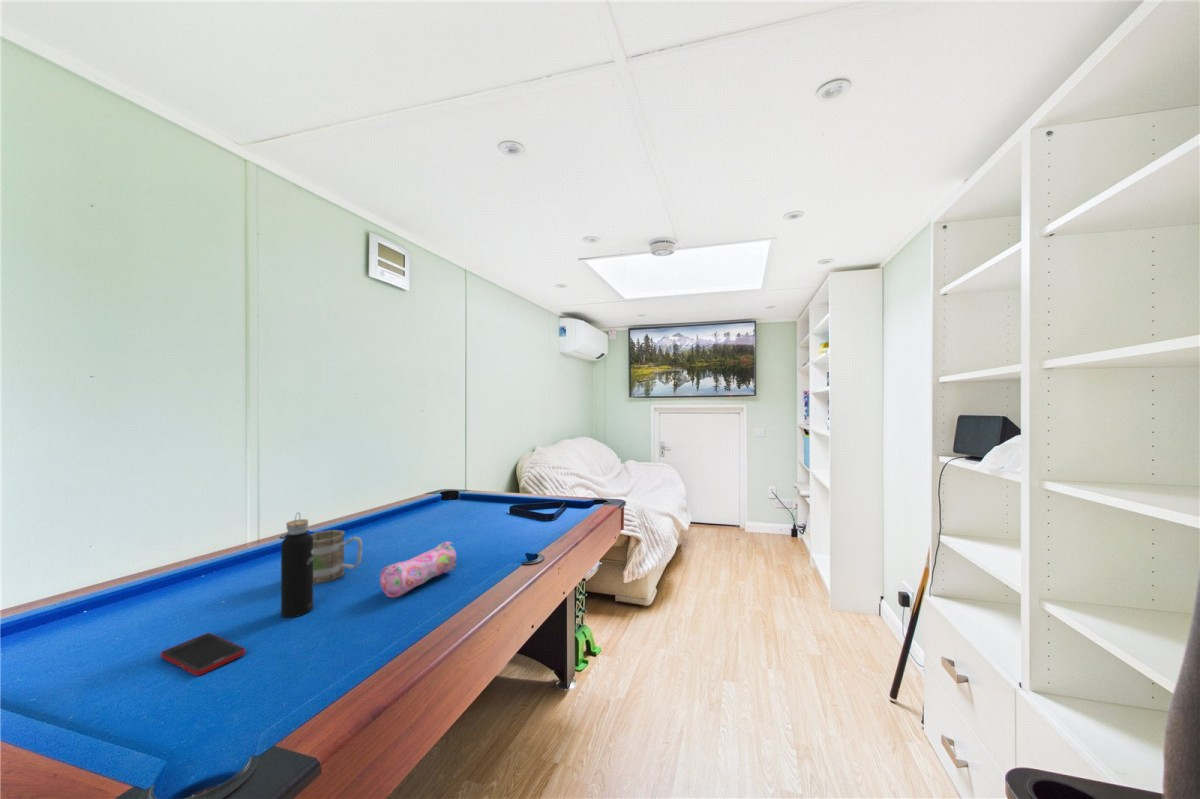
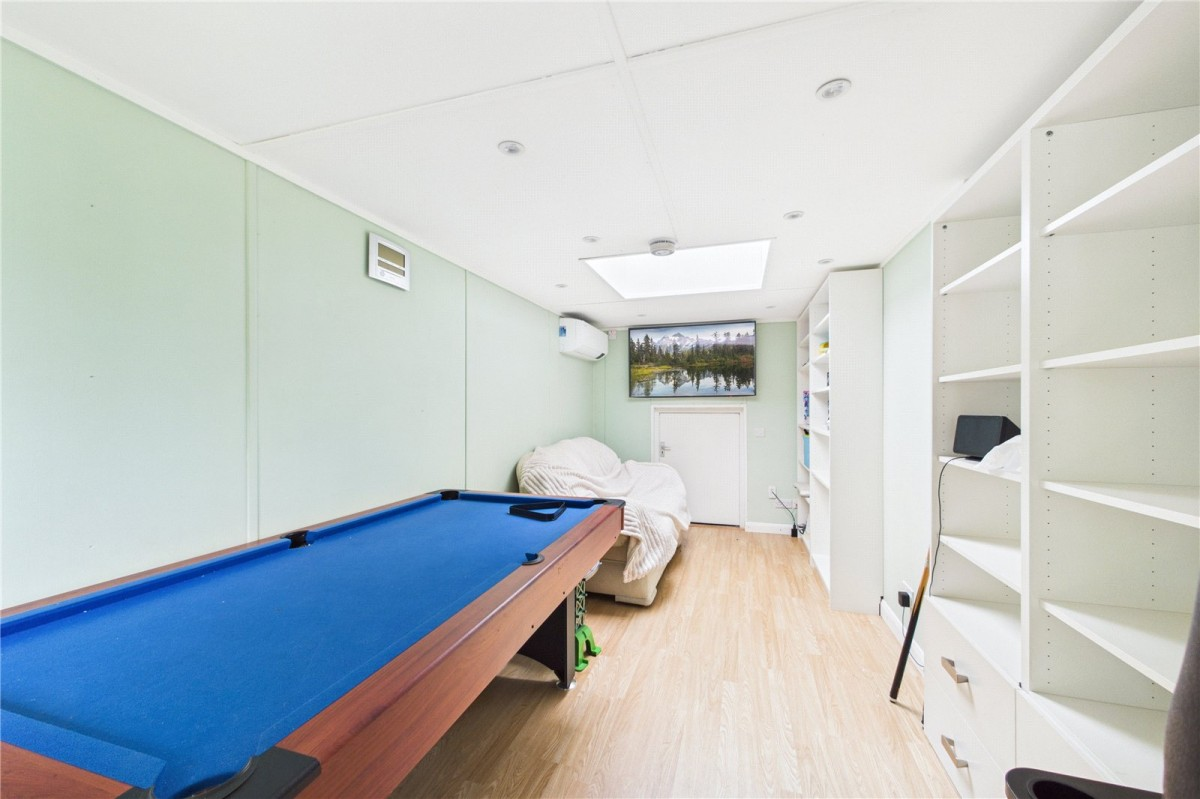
- water bottle [280,511,314,619]
- pencil case [379,541,457,598]
- cell phone [160,632,246,677]
- mug [310,529,363,585]
